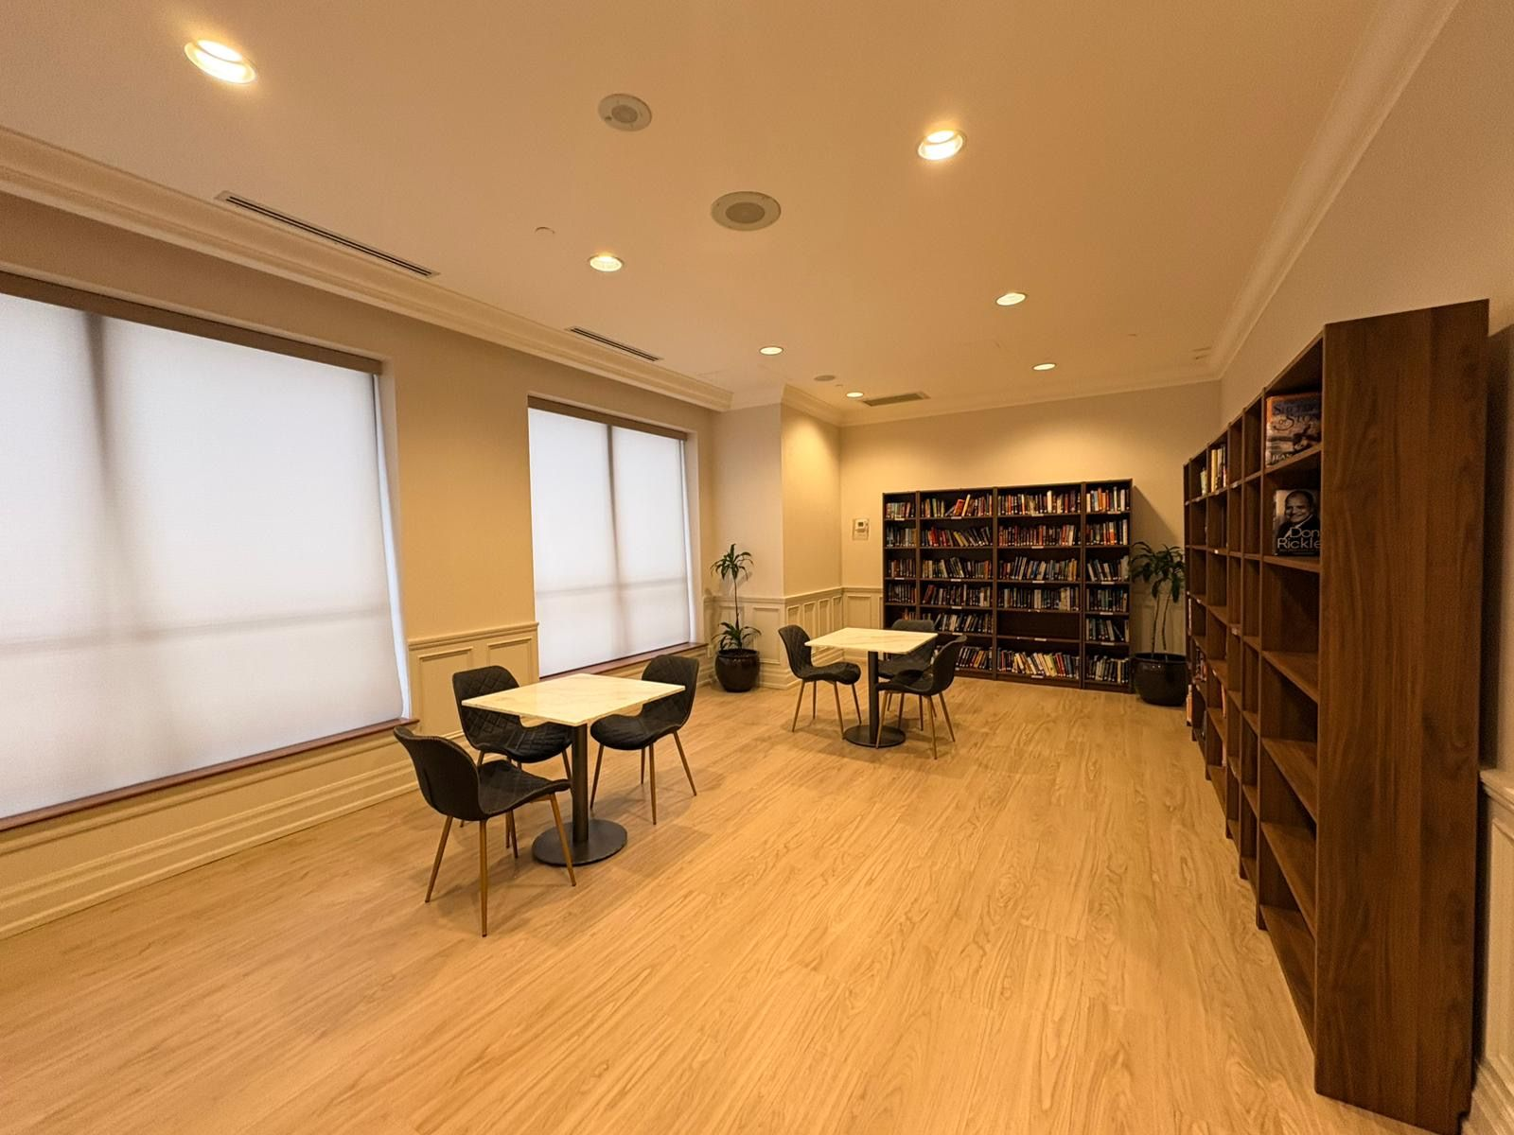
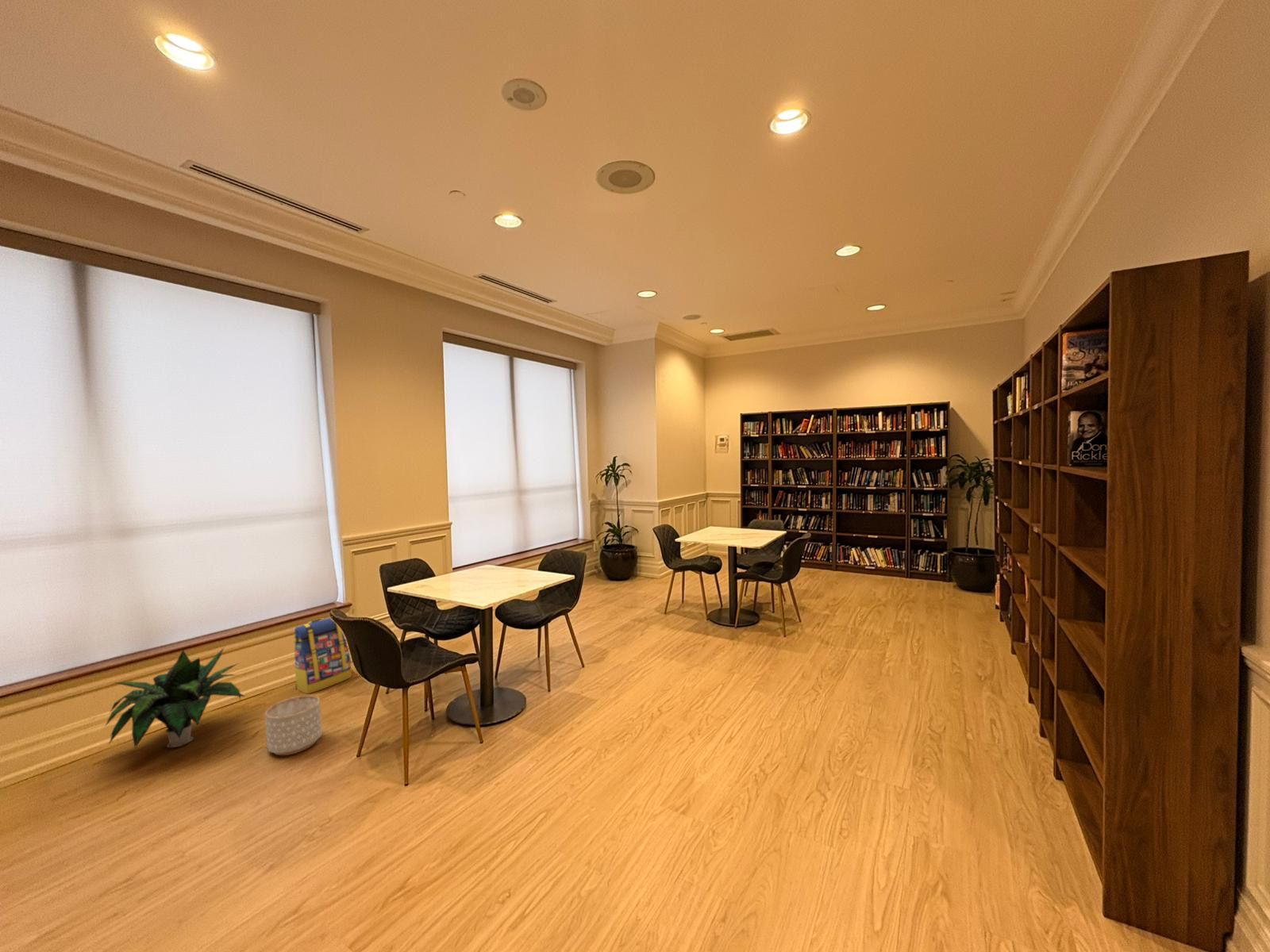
+ potted plant [104,647,246,748]
+ backpack [293,616,352,695]
+ planter [264,694,323,756]
